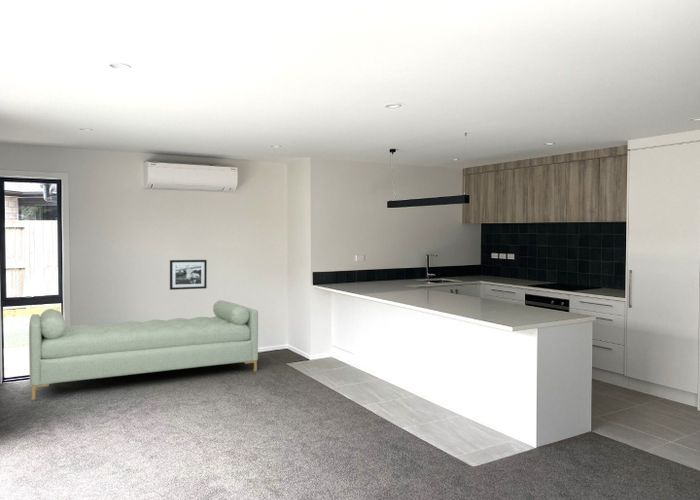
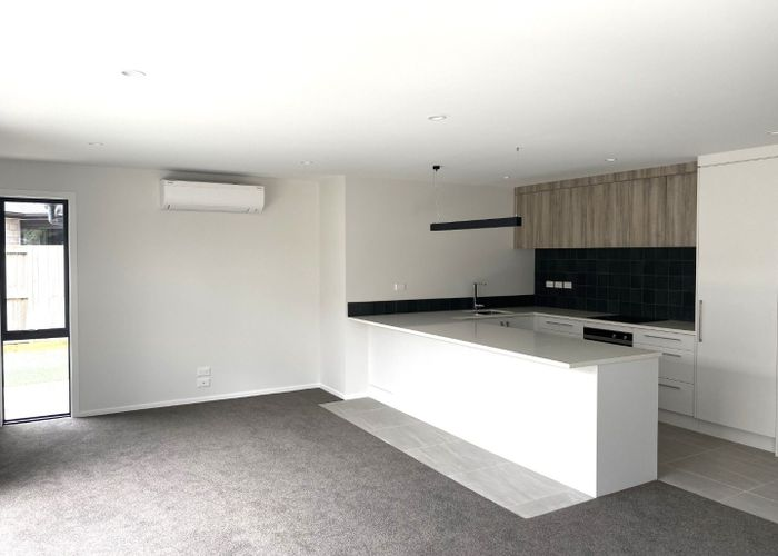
- sofa [28,299,259,401]
- picture frame [169,259,208,291]
